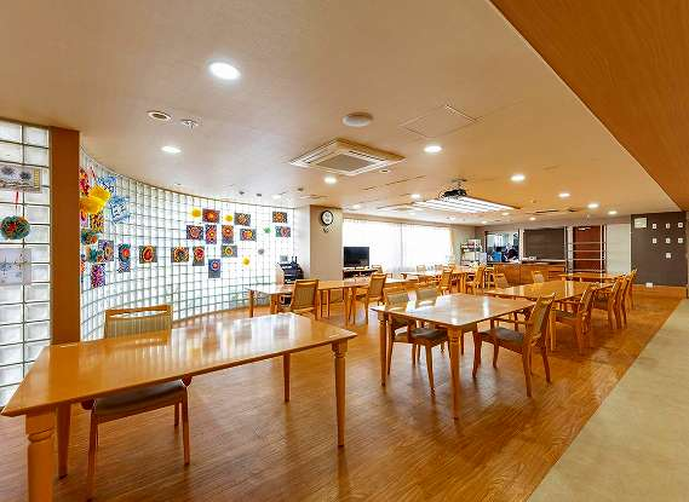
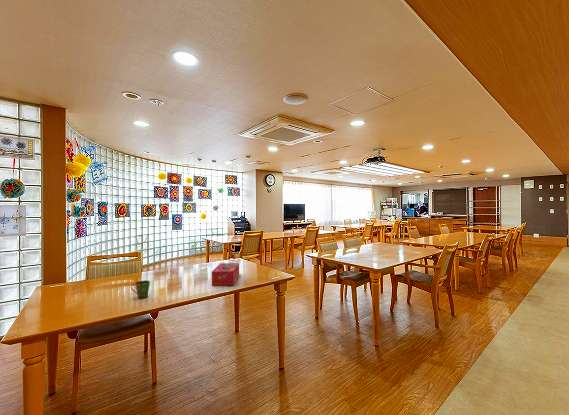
+ cup [129,279,151,299]
+ tissue box [211,262,240,287]
